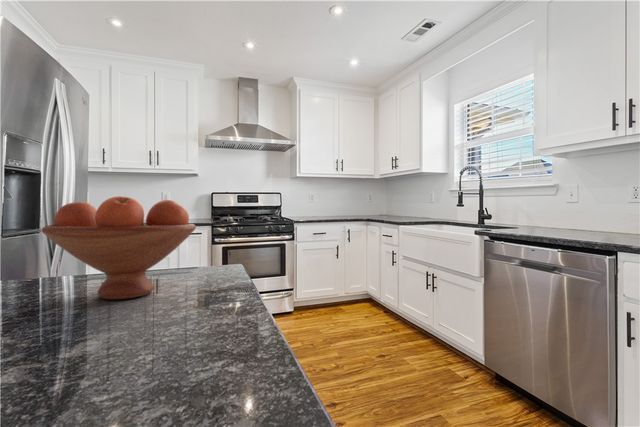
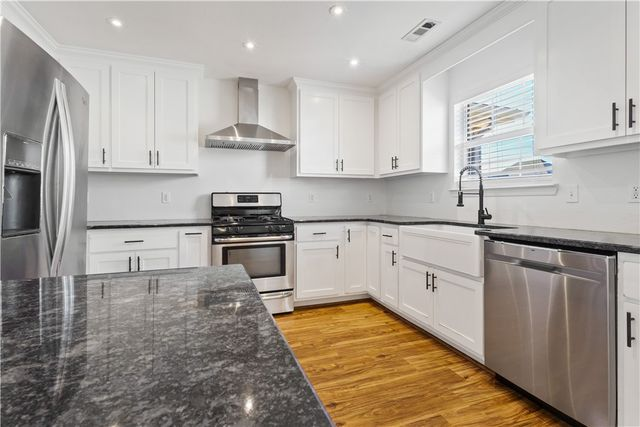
- fruit bowl [40,195,197,300]
